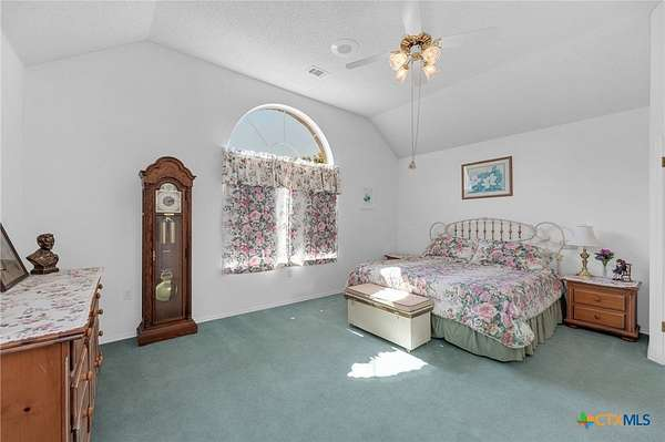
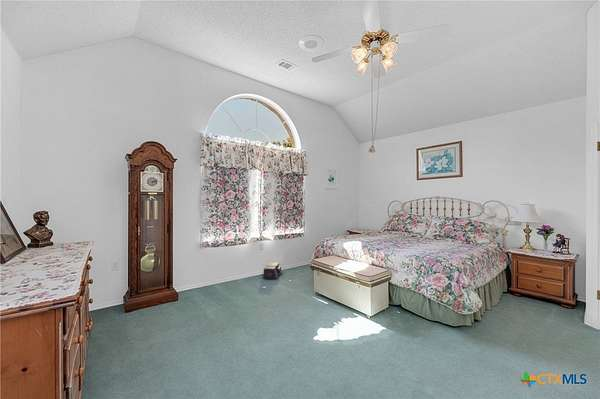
+ air purifier [261,261,282,280]
